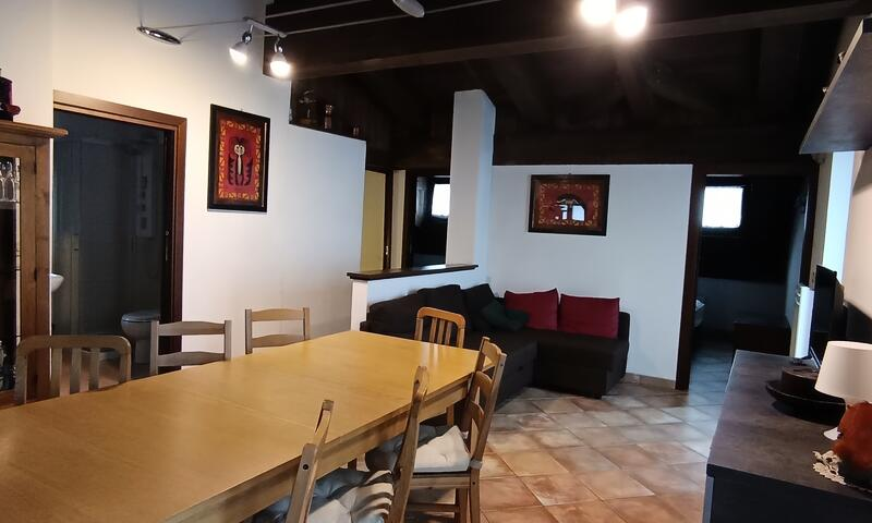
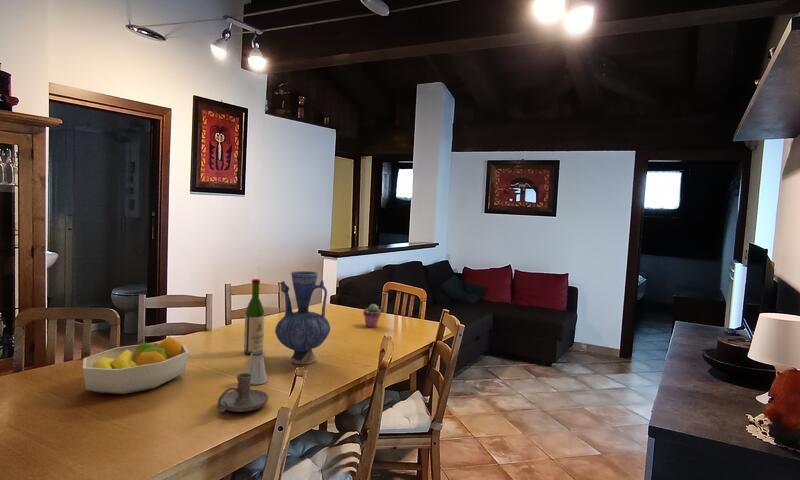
+ wine bottle [243,278,265,355]
+ vase [274,270,331,365]
+ saltshaker [247,351,268,386]
+ potted succulent [362,303,382,329]
+ candle holder [217,372,270,413]
+ fruit bowl [82,335,189,395]
